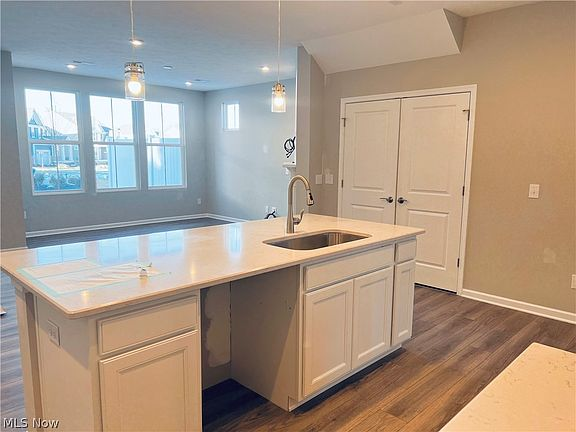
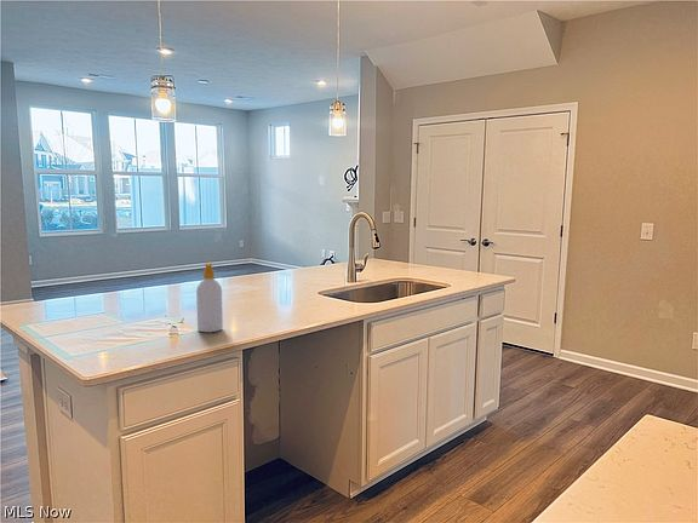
+ soap bottle [195,262,224,333]
